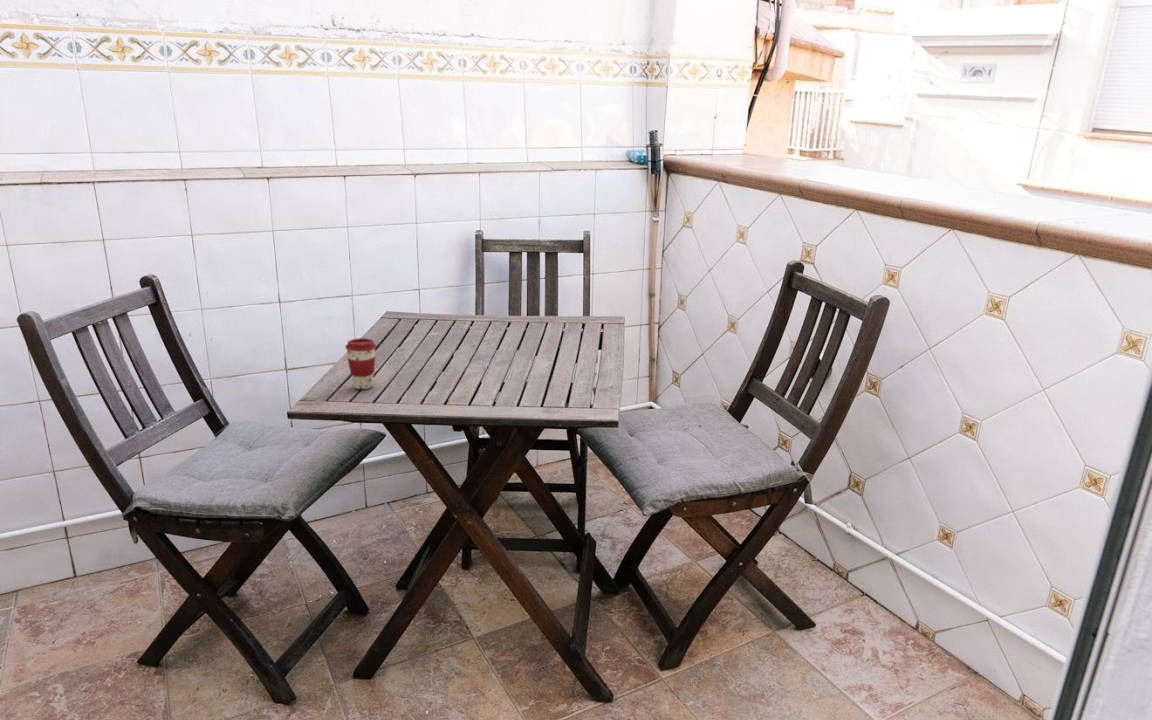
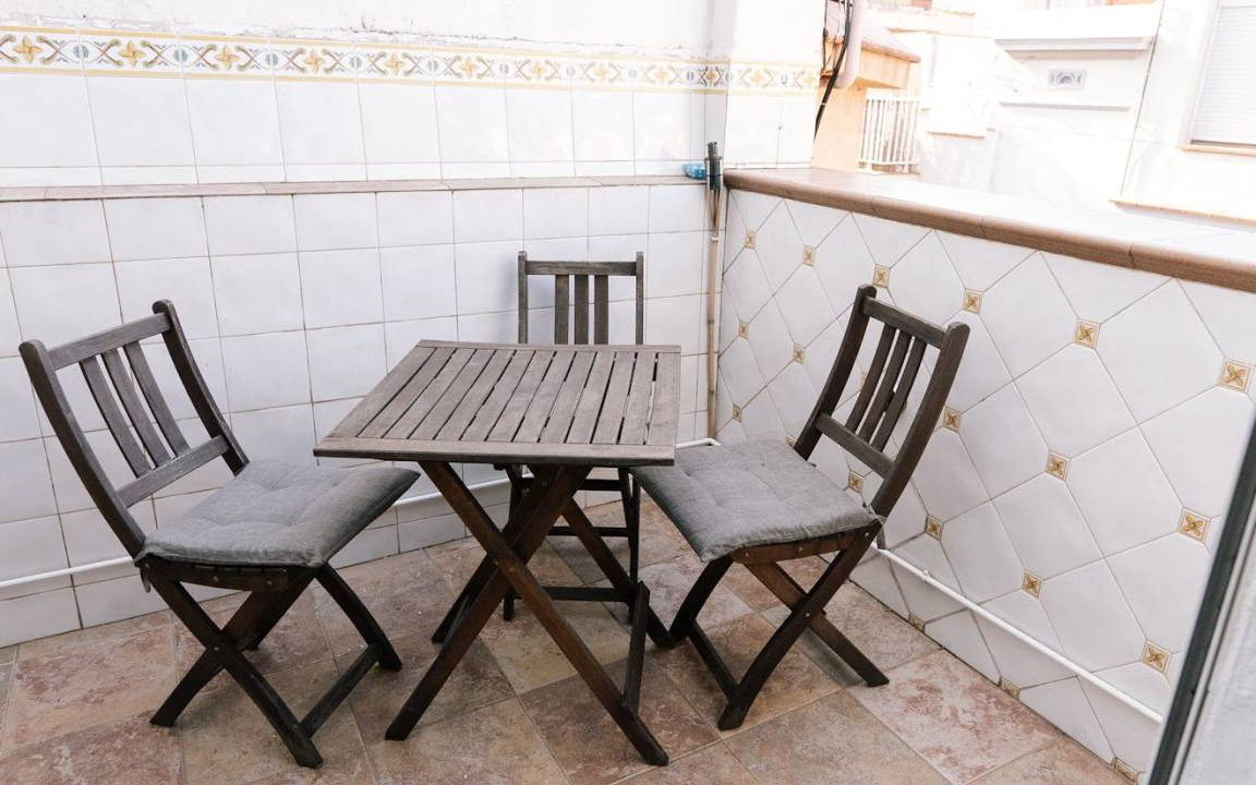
- coffee cup [344,337,377,390]
